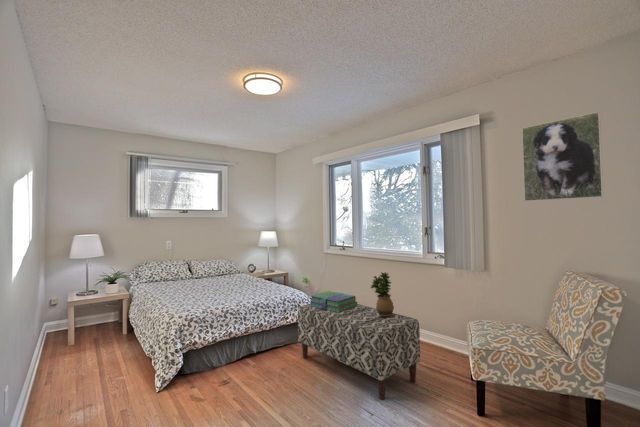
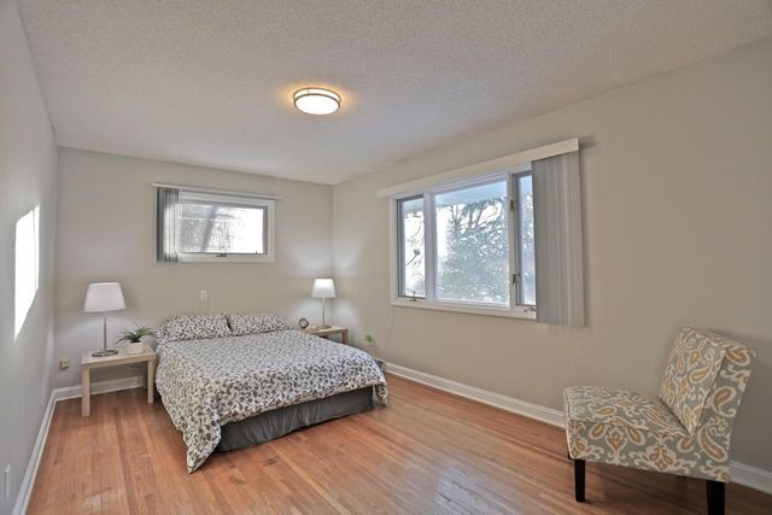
- stack of books [308,290,358,312]
- bench [297,303,421,401]
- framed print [521,111,604,202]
- potted plant [370,271,395,316]
